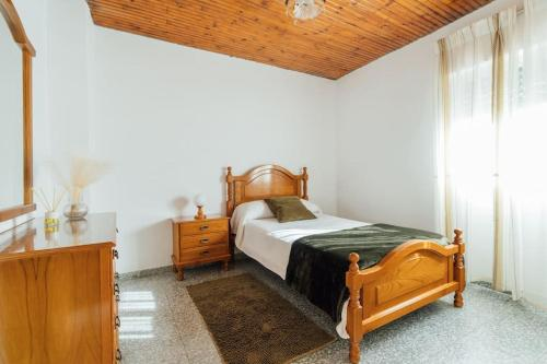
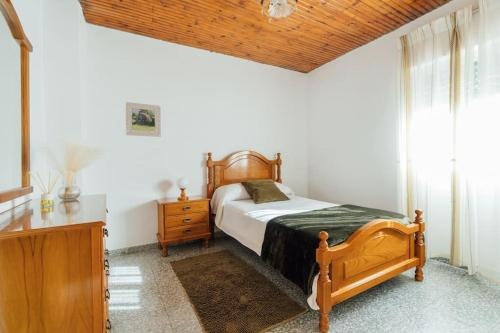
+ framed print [125,101,162,138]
